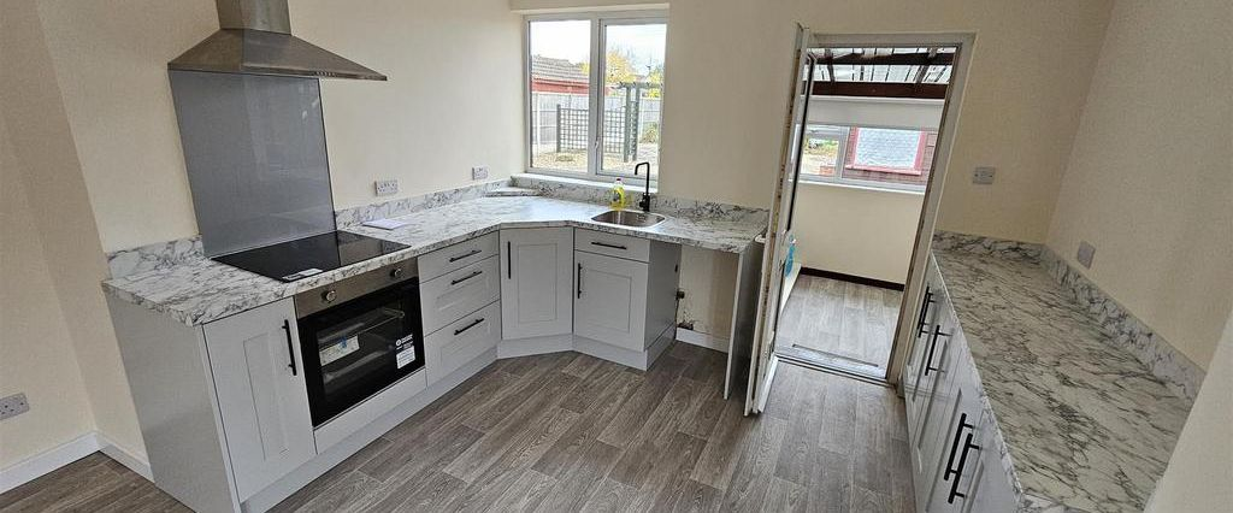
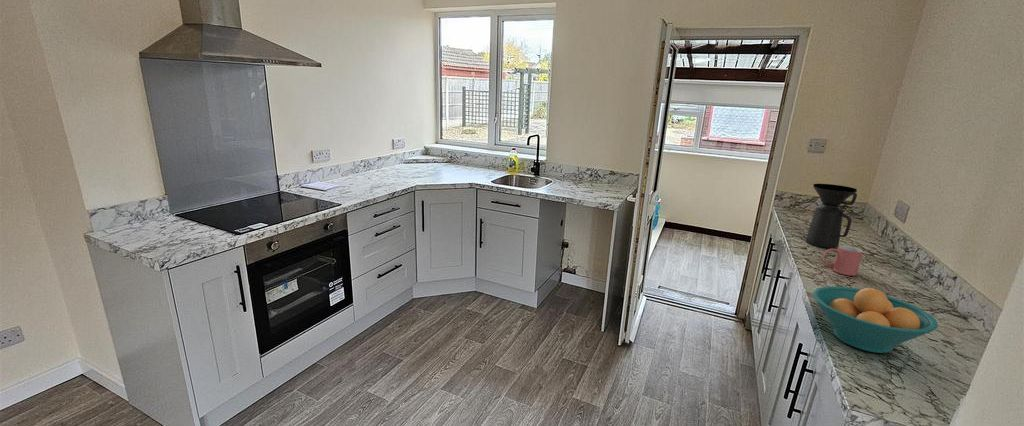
+ mug [822,245,864,277]
+ coffee maker [805,183,858,249]
+ fruit bowl [812,285,939,354]
